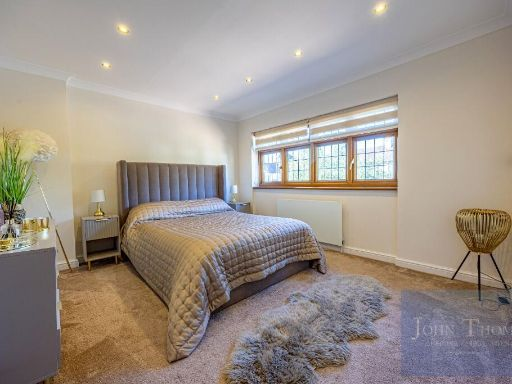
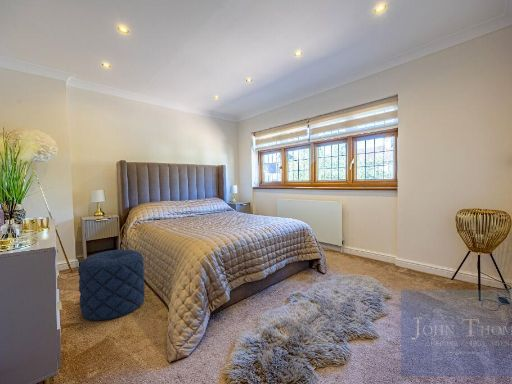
+ pouf [77,248,146,321]
